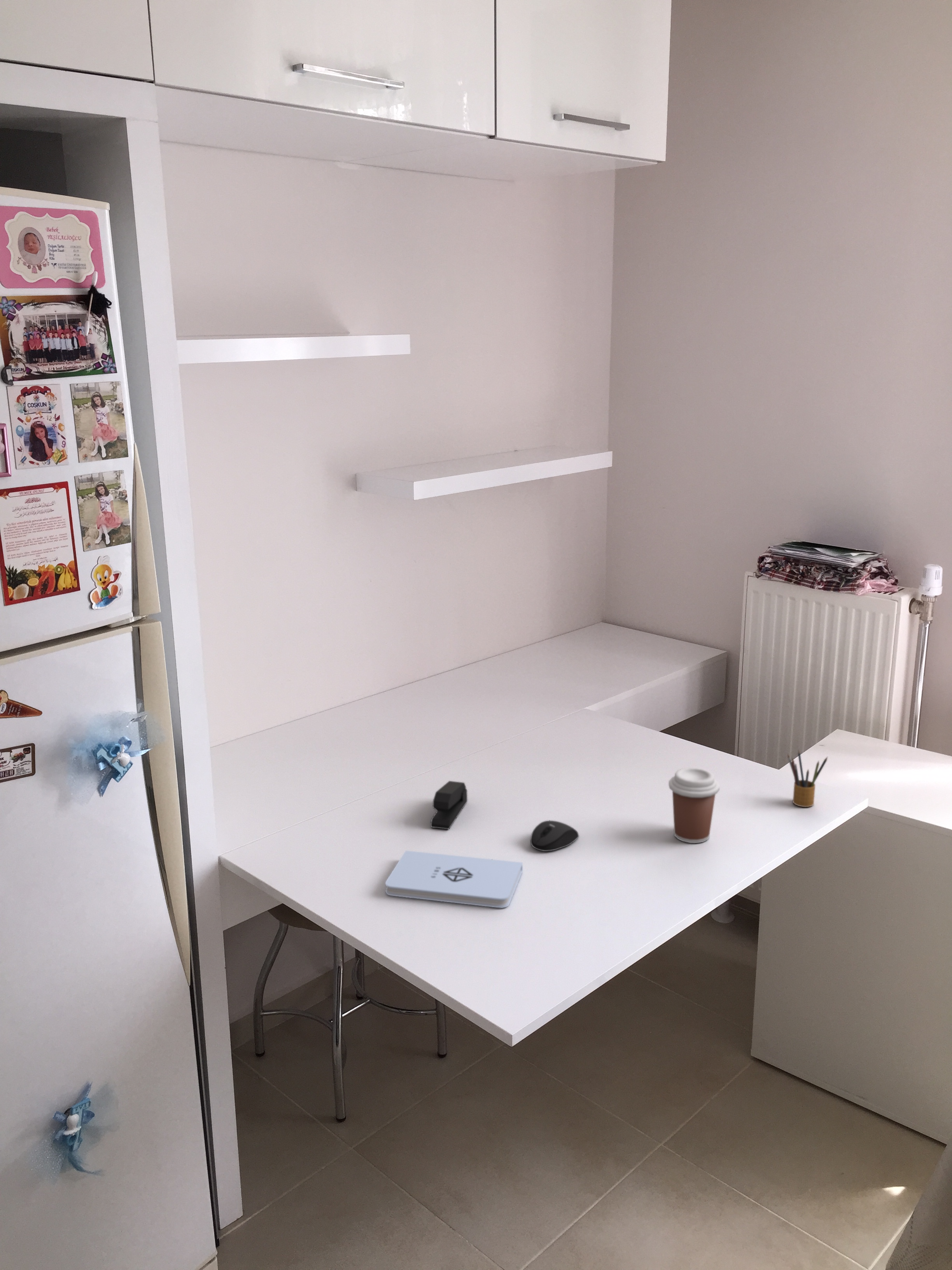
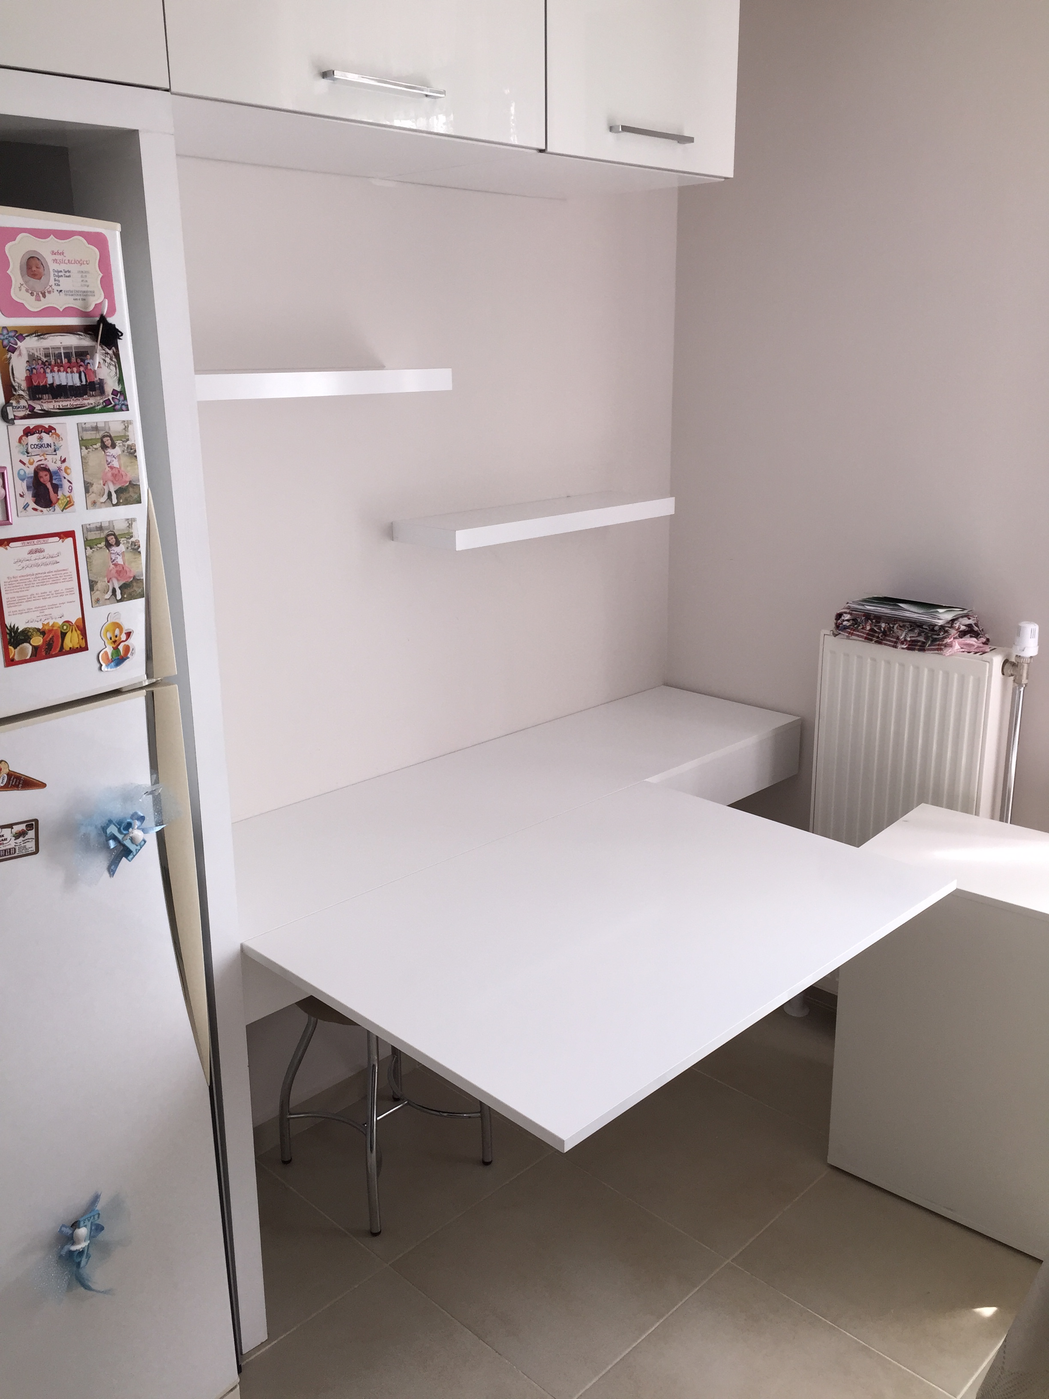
- coffee cup [668,767,720,844]
- pencil box [787,749,828,807]
- notepad [385,850,523,909]
- stapler [430,781,468,830]
- mouse [530,820,579,852]
